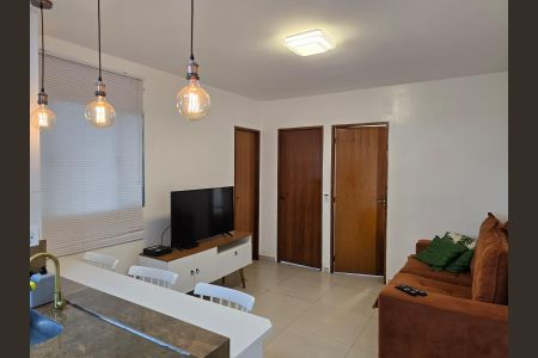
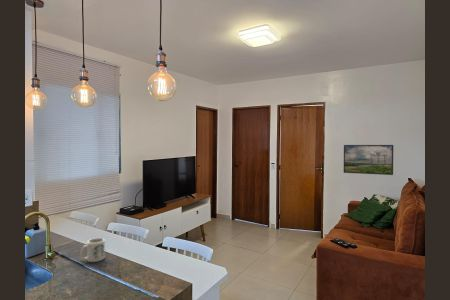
+ mug [79,237,106,263]
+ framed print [343,144,394,176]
